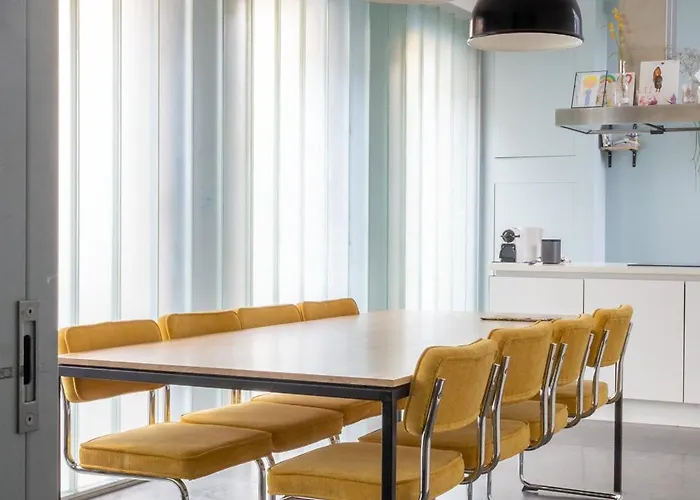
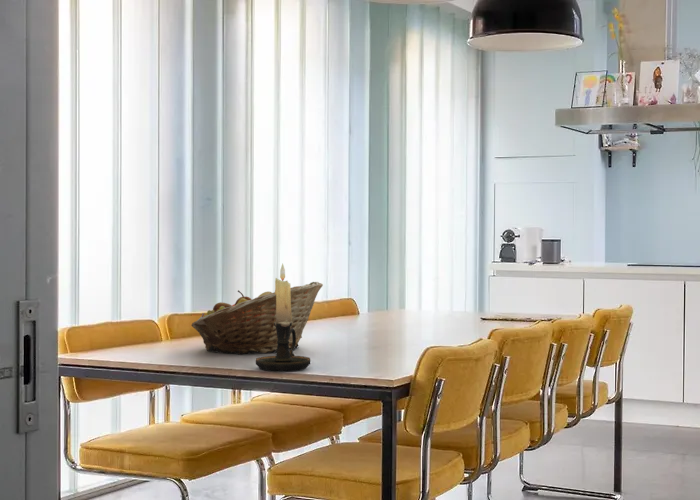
+ candle holder [255,263,311,372]
+ fruit basket [190,281,324,355]
